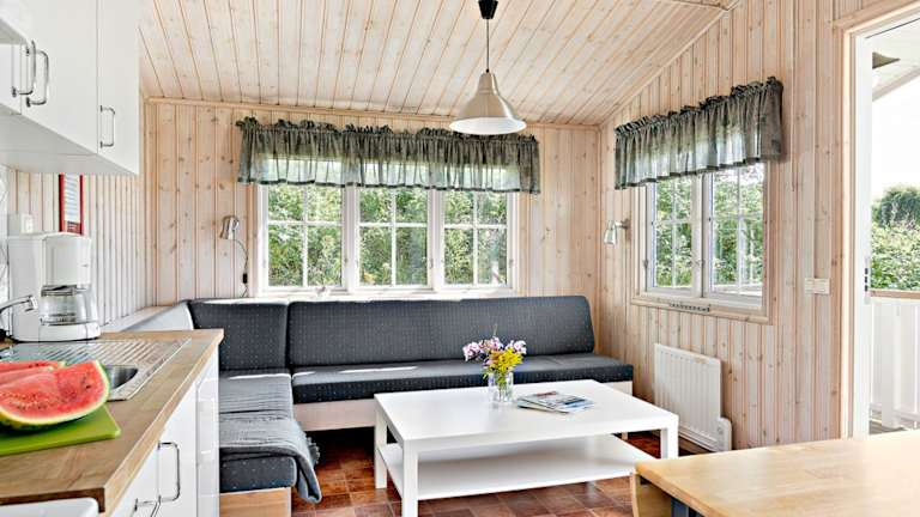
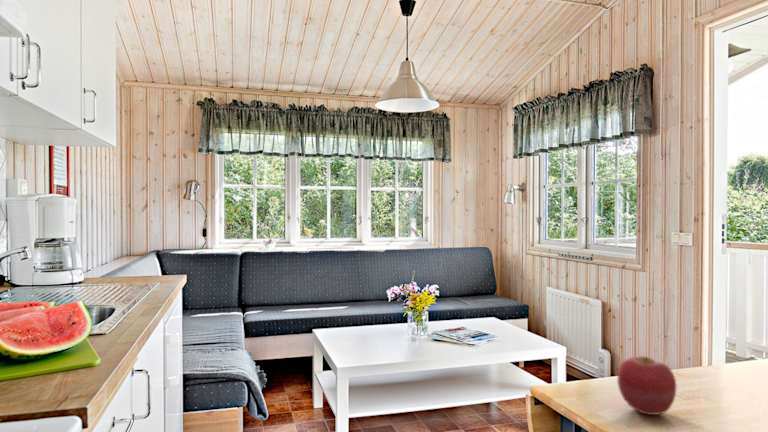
+ apple [616,355,677,416]
